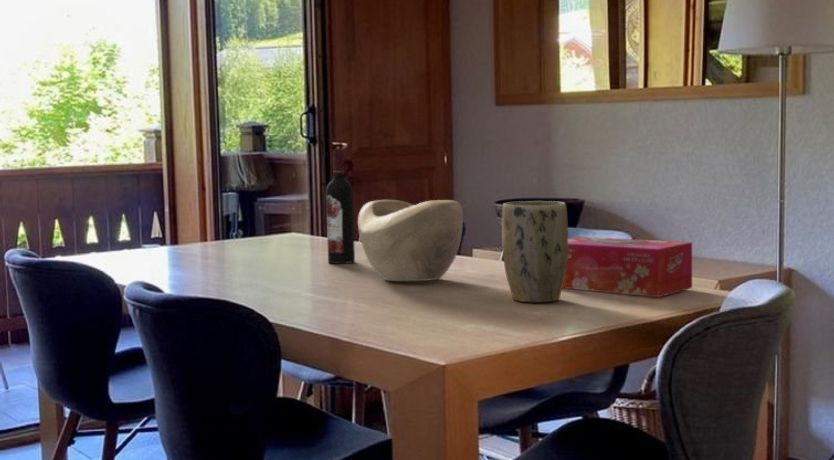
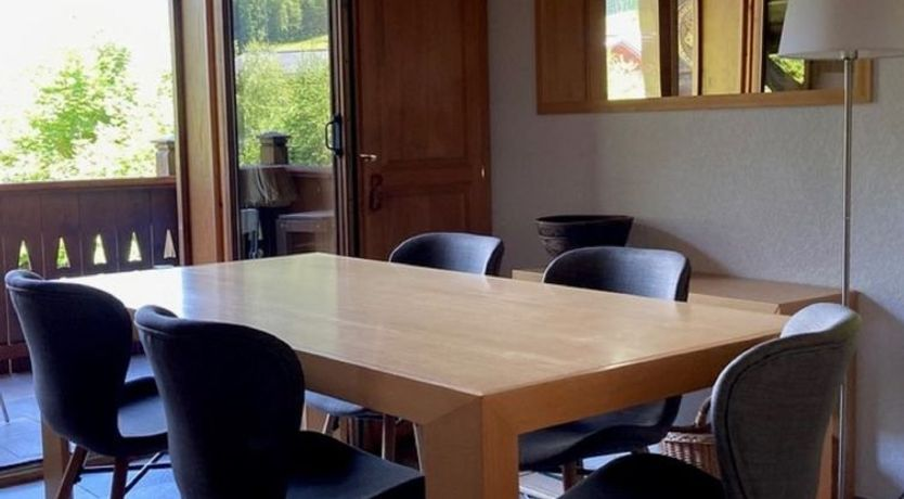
- decorative bowl [357,199,464,282]
- wine bottle [325,149,356,264]
- tissue box [562,235,693,298]
- plant pot [501,200,569,303]
